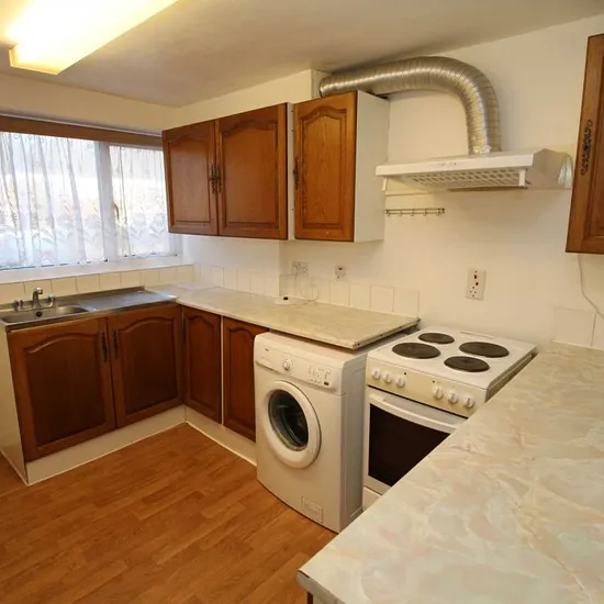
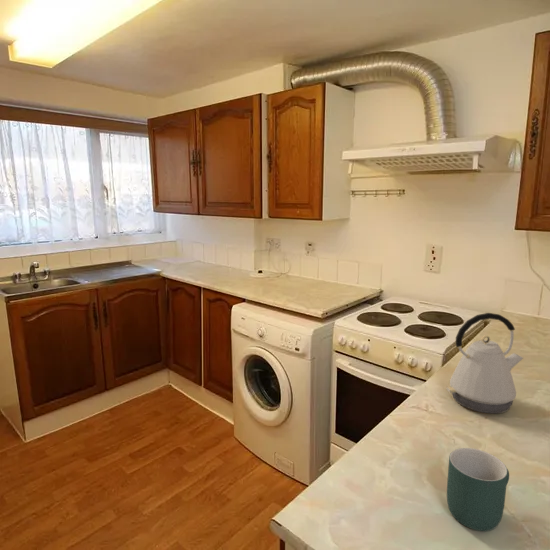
+ mug [446,447,510,532]
+ kettle [446,312,524,414]
